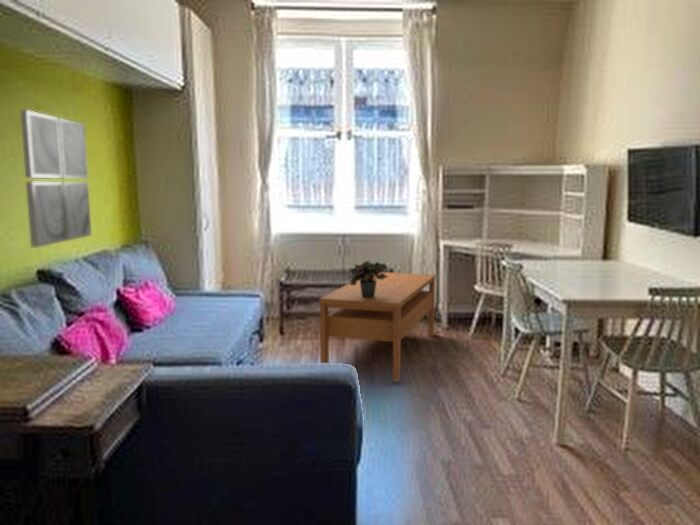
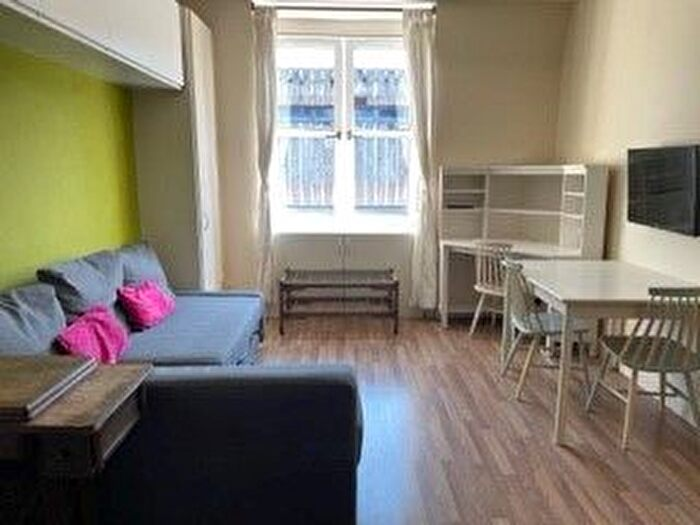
- coffee table [318,272,436,383]
- wall art [19,109,92,248]
- potted plant [347,260,388,298]
